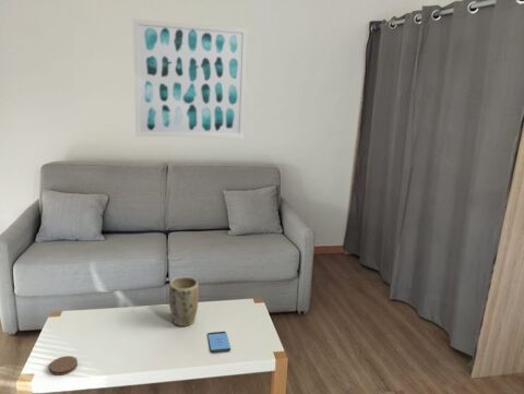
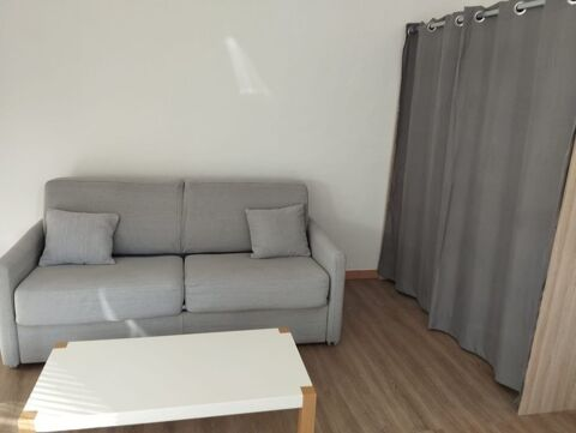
- wall art [132,17,249,140]
- smartphone [206,331,231,354]
- coaster [48,355,79,377]
- plant pot [168,276,200,327]
